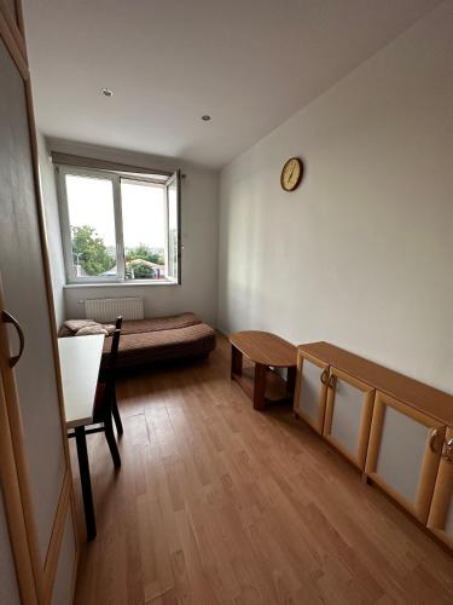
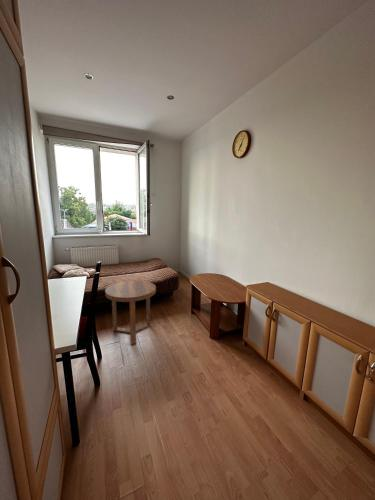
+ side table [104,279,157,346]
